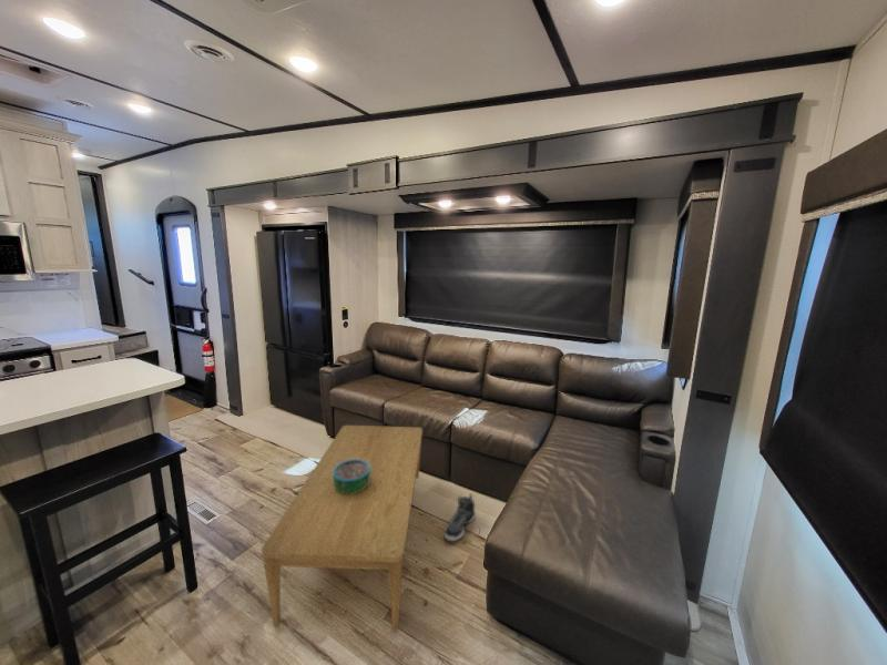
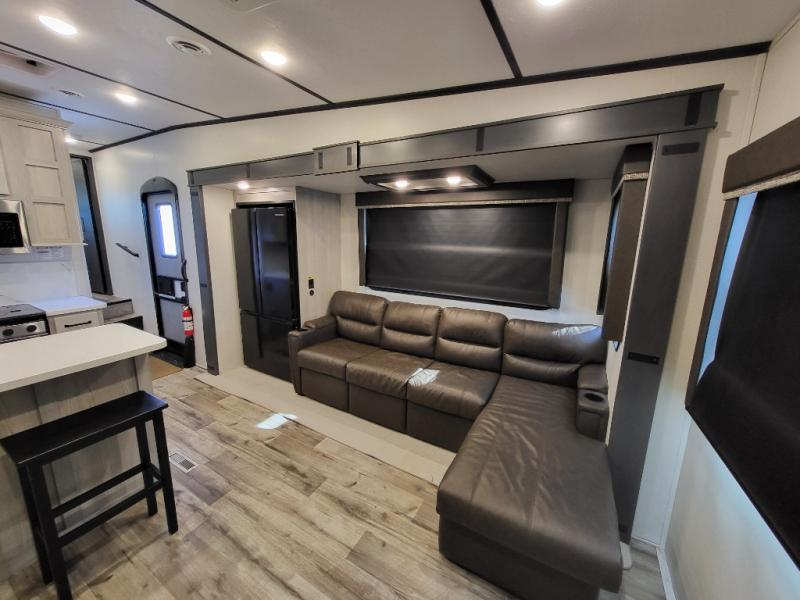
- decorative bowl [333,459,370,494]
- coffee table [261,424,424,633]
- sneaker [443,493,477,542]
